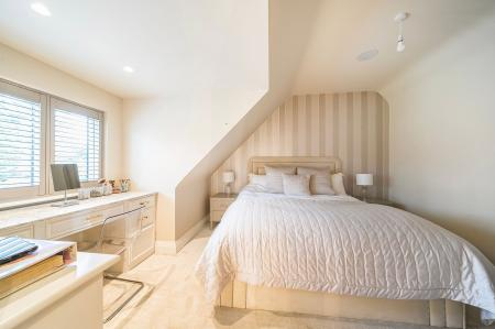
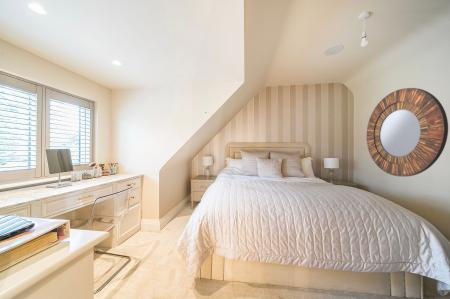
+ home mirror [366,87,449,178]
